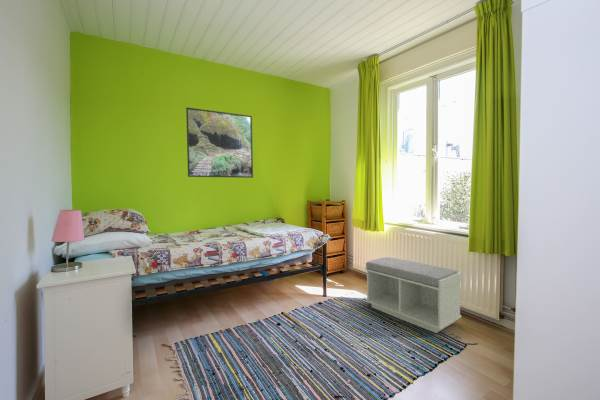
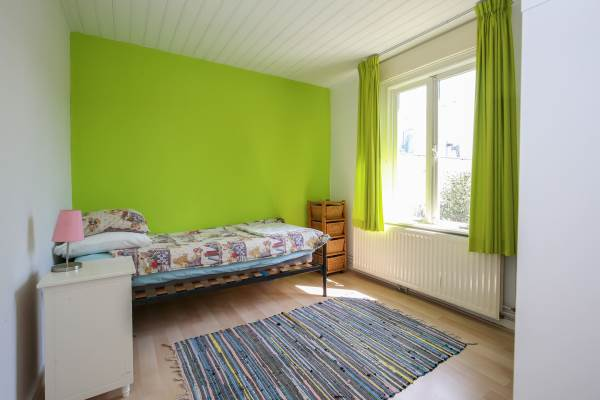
- bench [364,256,462,334]
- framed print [185,107,254,179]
